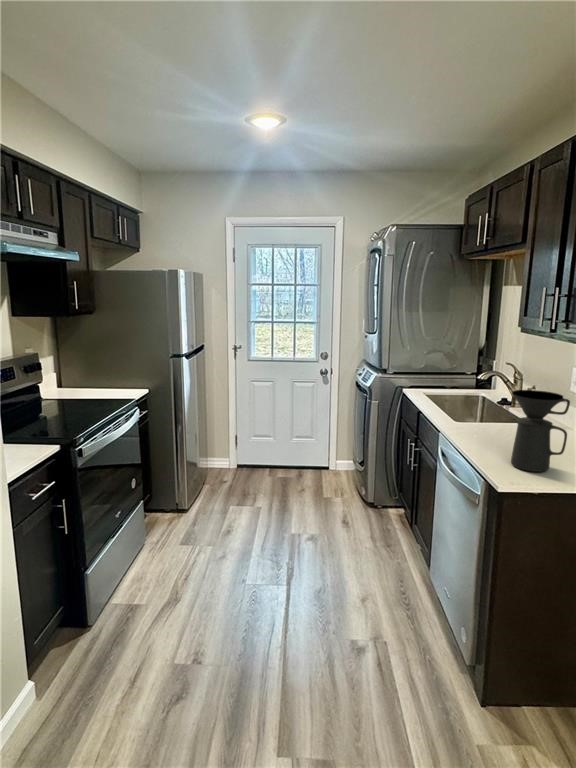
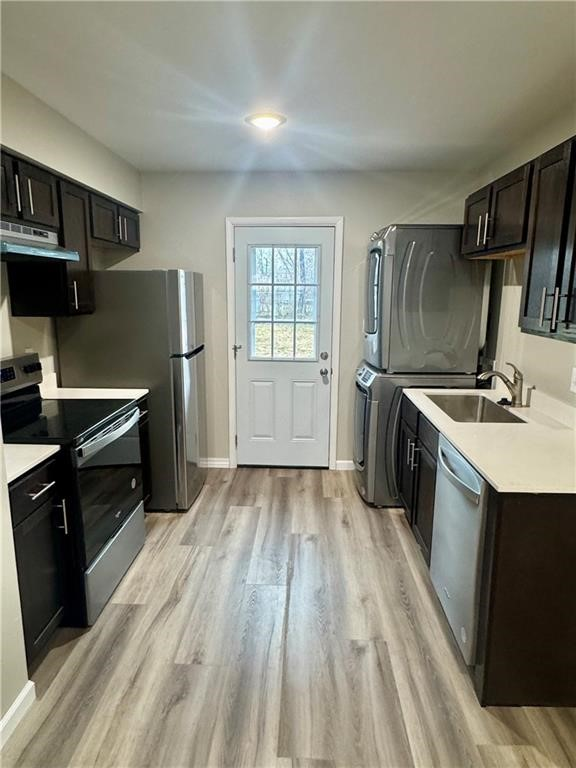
- coffee maker [510,389,571,473]
